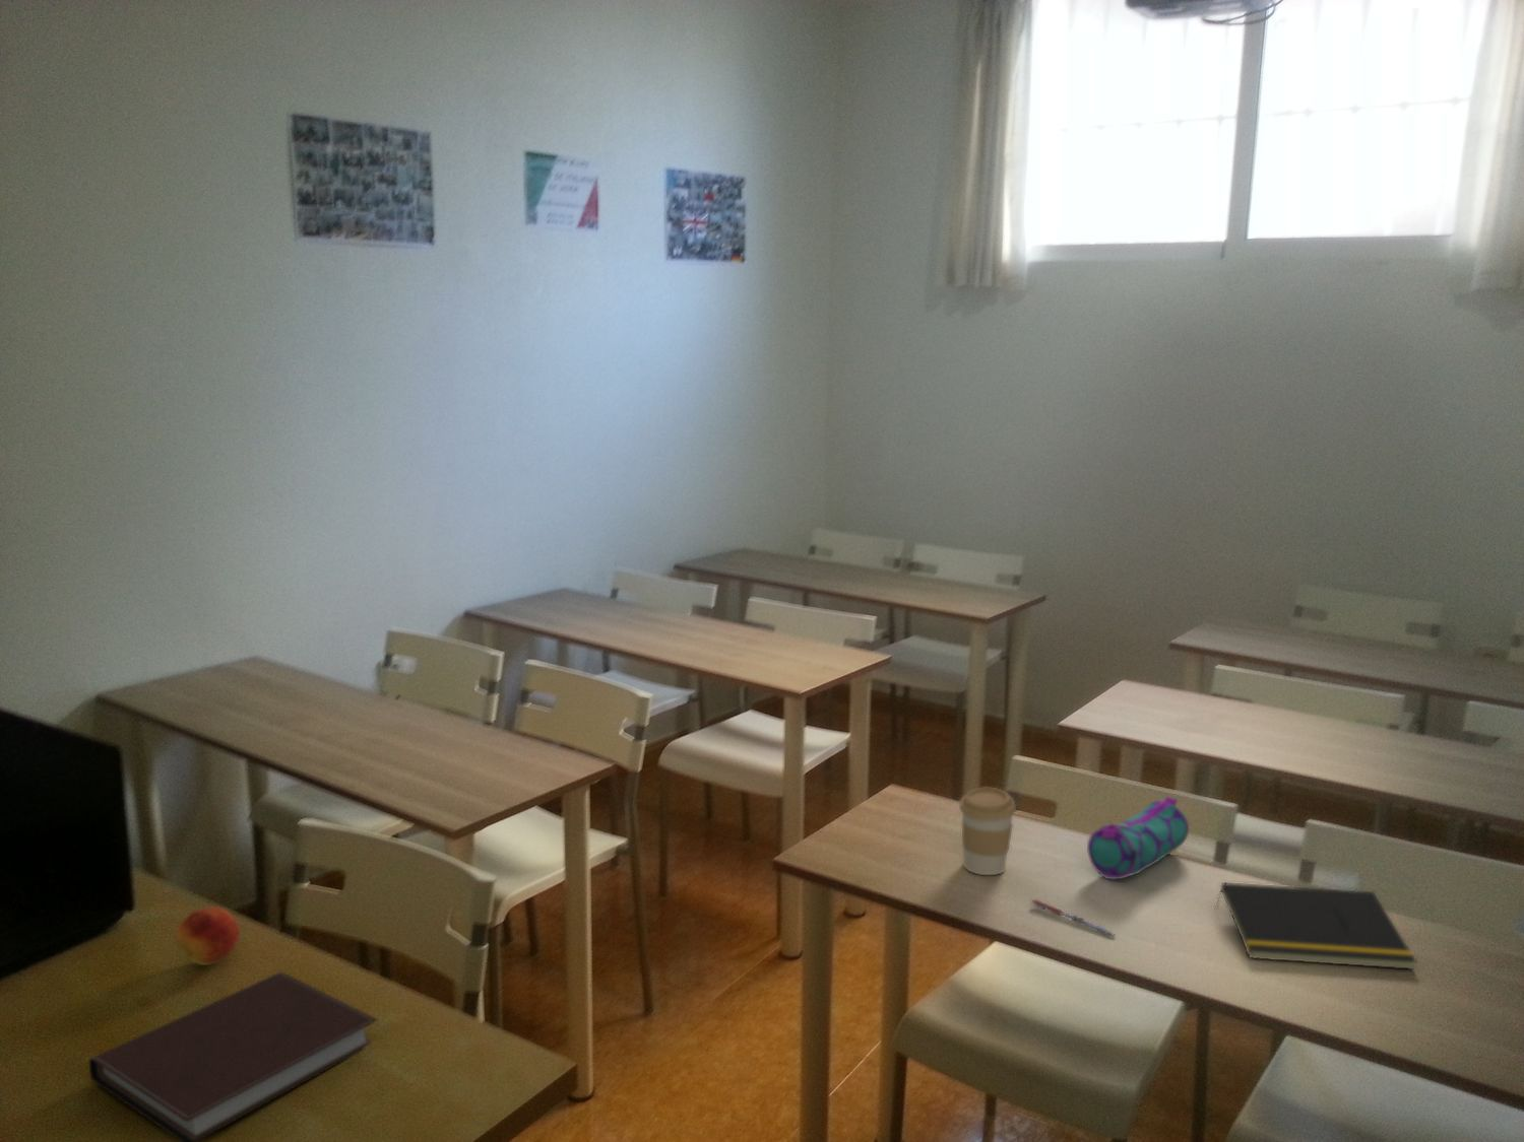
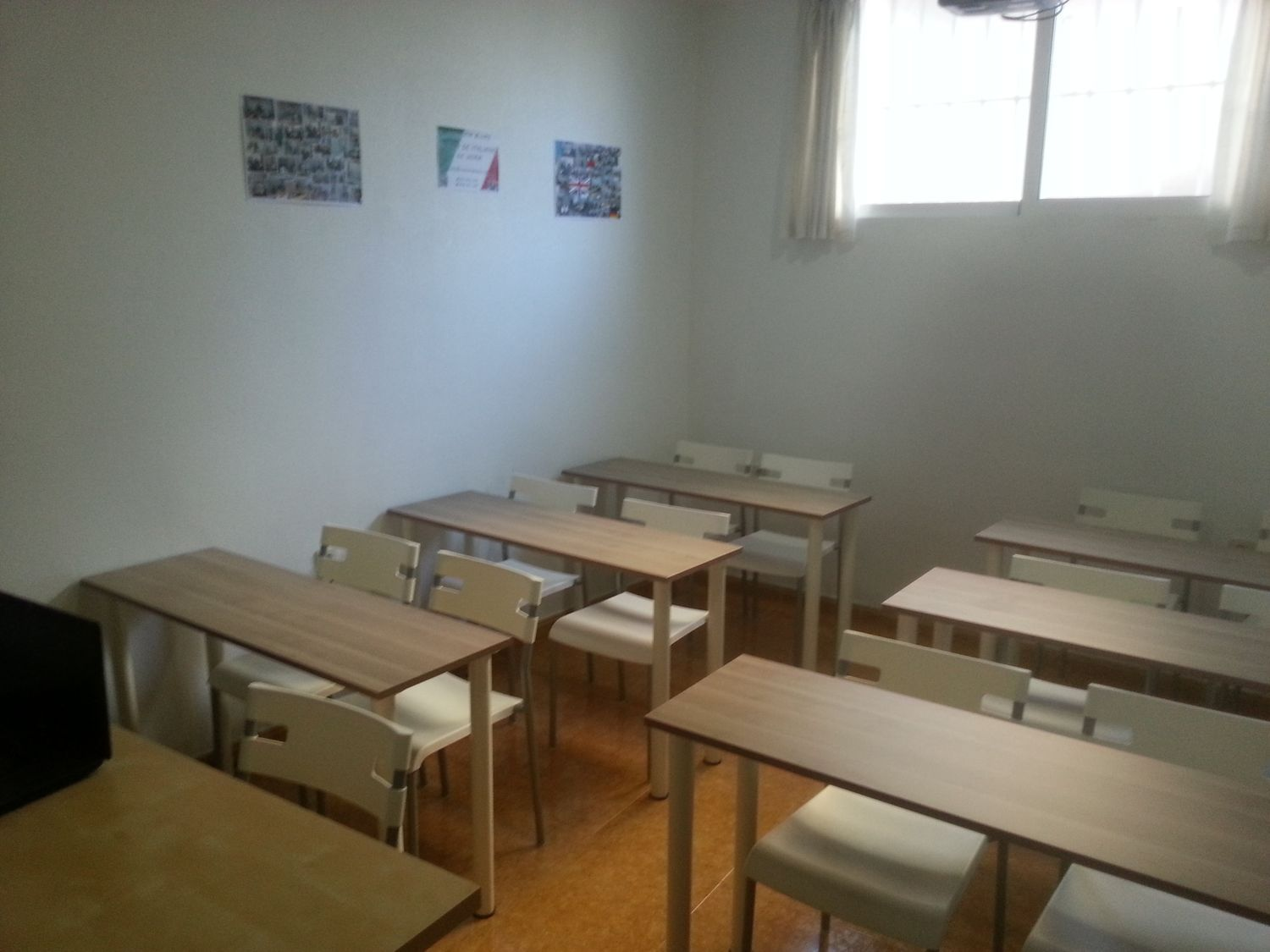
- fruit [174,906,242,967]
- pencil case [1086,795,1189,882]
- pen [1031,898,1116,938]
- notebook [89,972,379,1142]
- coffee cup [958,787,1018,876]
- notepad [1214,882,1417,970]
